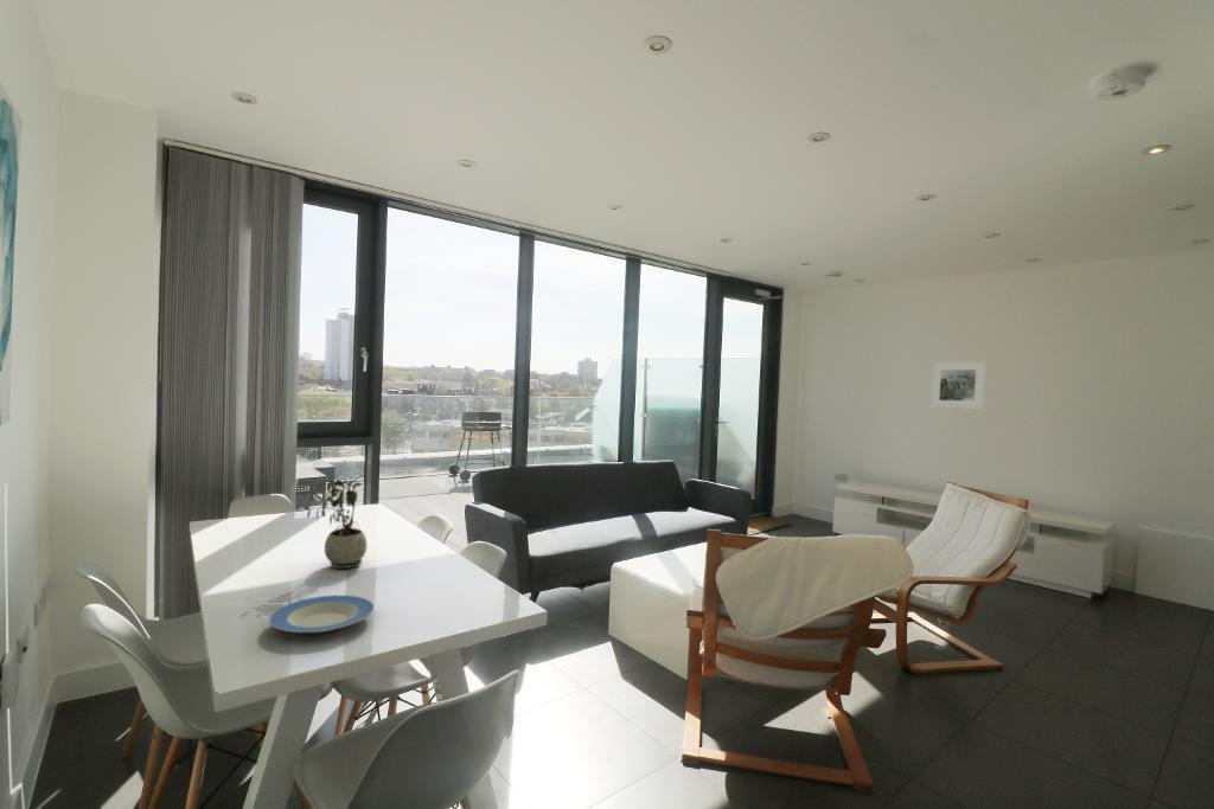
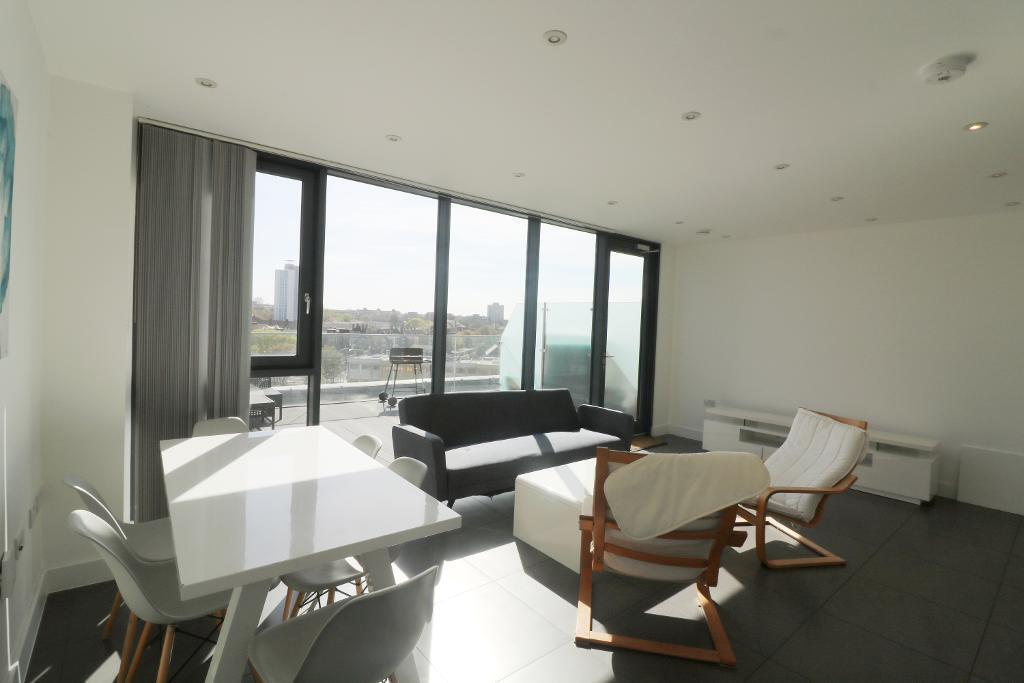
- plate [268,595,375,634]
- potted plant [302,471,368,570]
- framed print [929,360,986,411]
